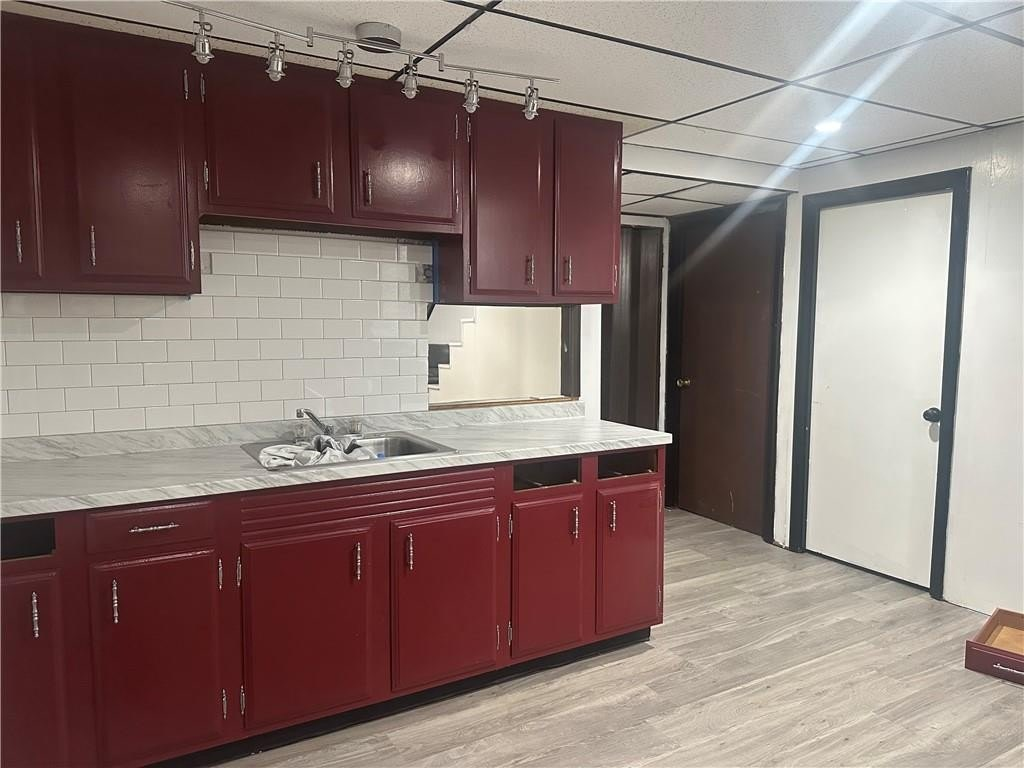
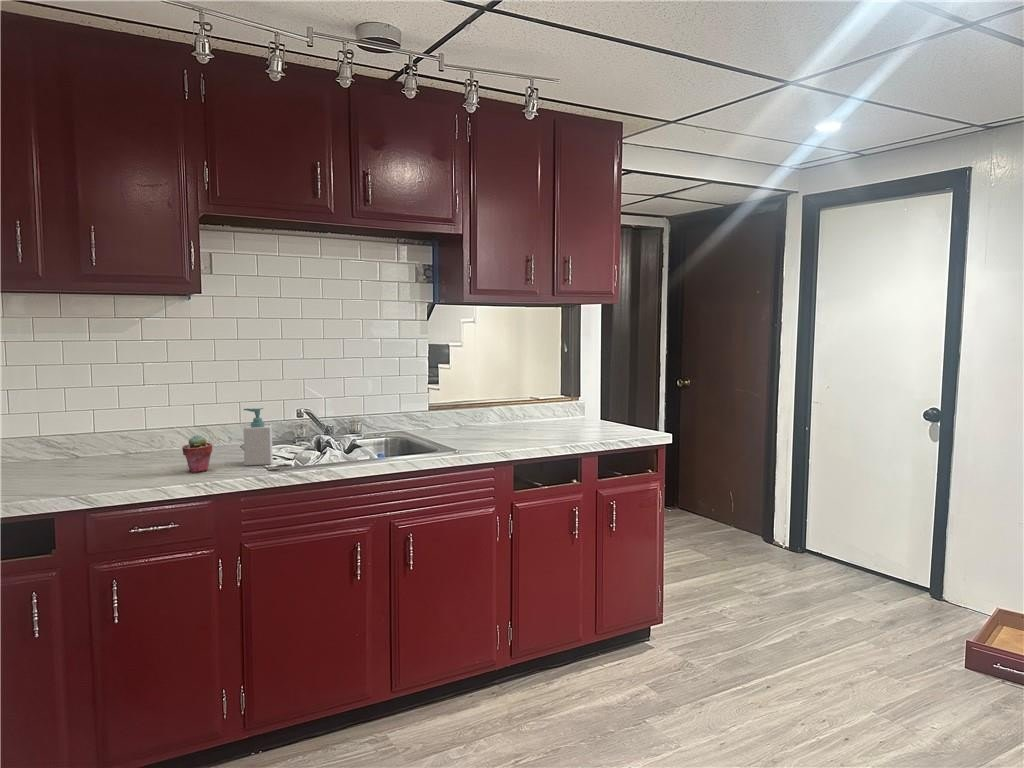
+ potted succulent [181,434,213,474]
+ soap bottle [242,407,274,466]
